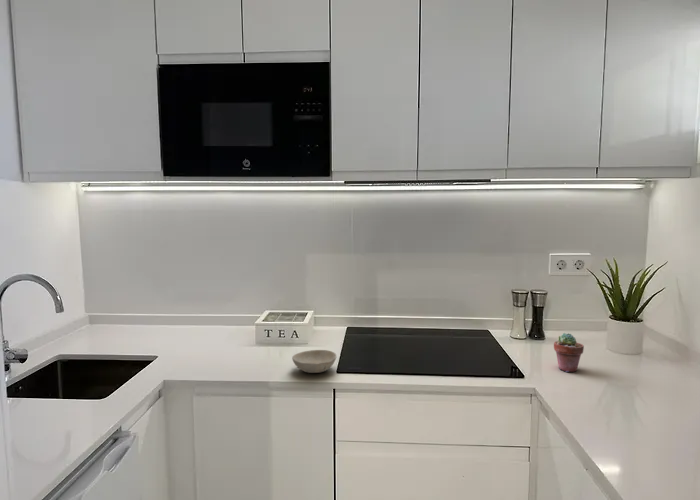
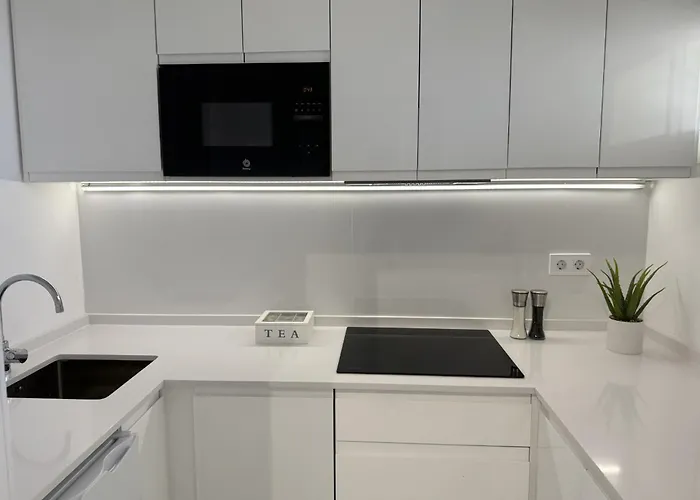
- bowl [291,349,338,374]
- potted succulent [553,332,585,373]
